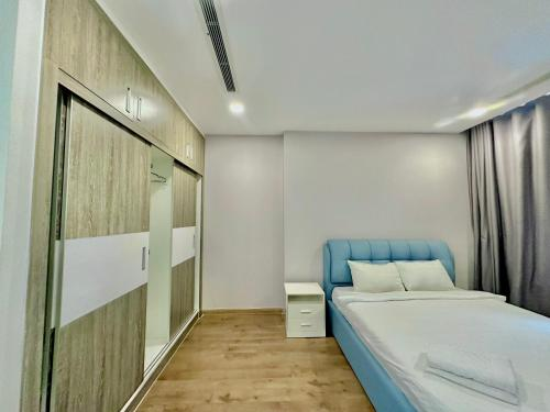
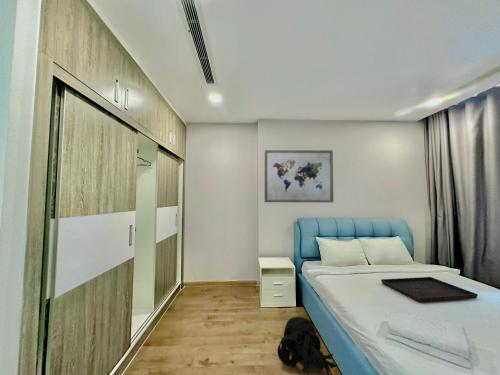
+ serving tray [380,276,479,303]
+ tactical helmet [276,316,339,375]
+ wall art [264,149,334,204]
